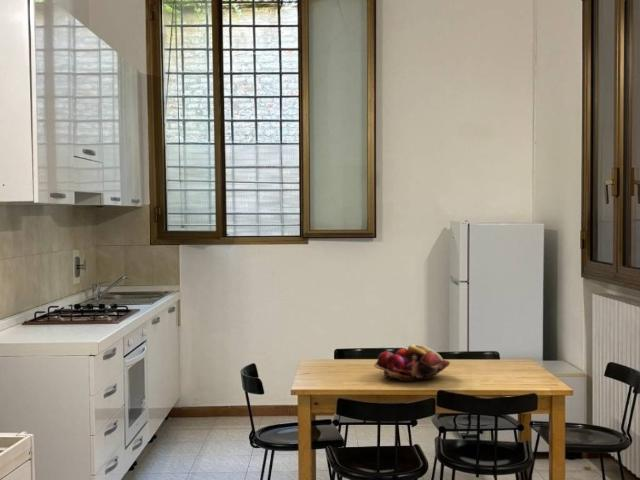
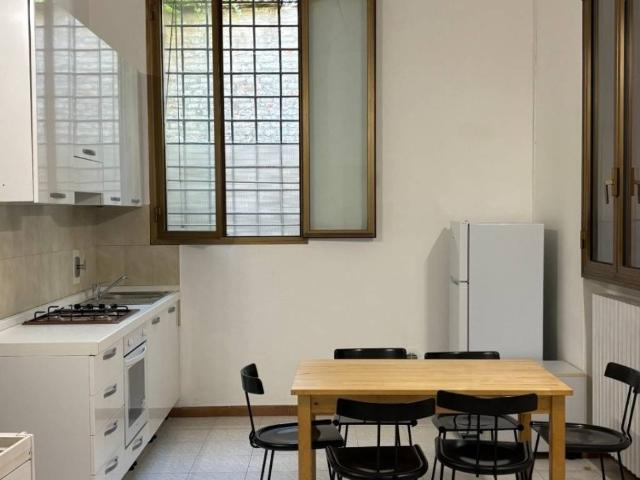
- fruit basket [373,344,451,382]
